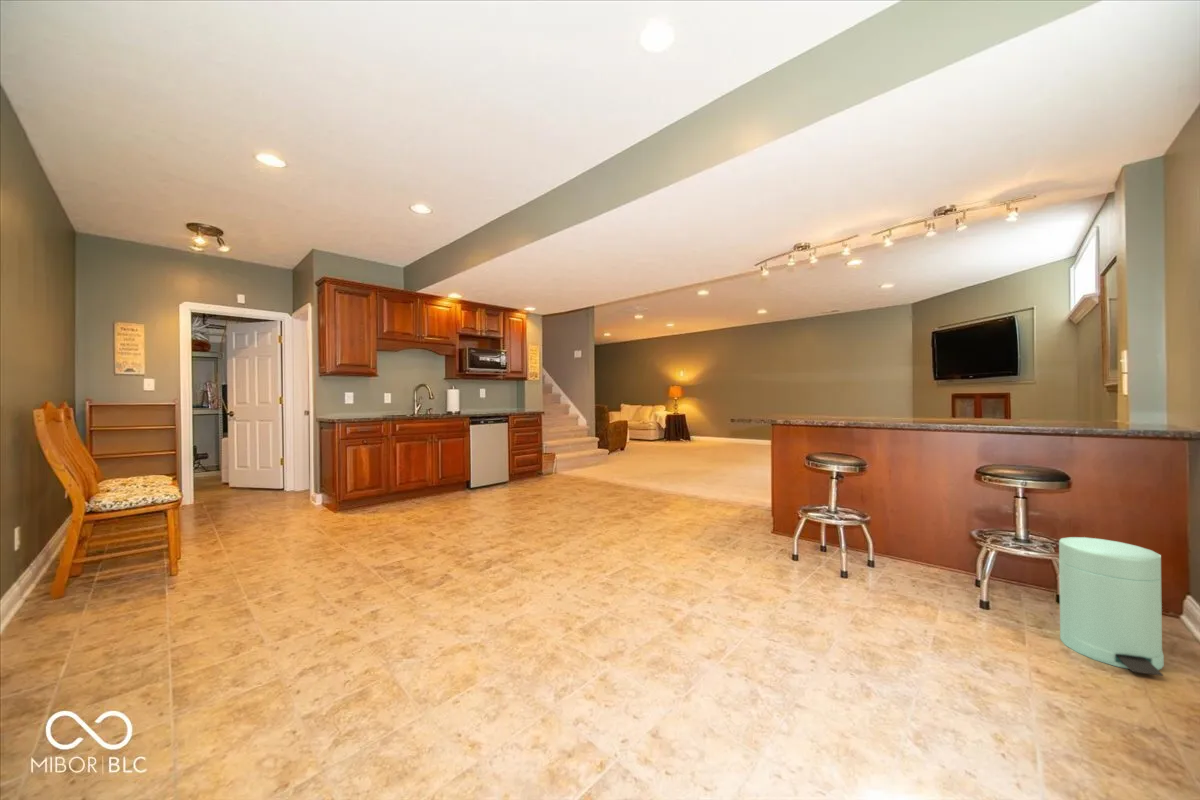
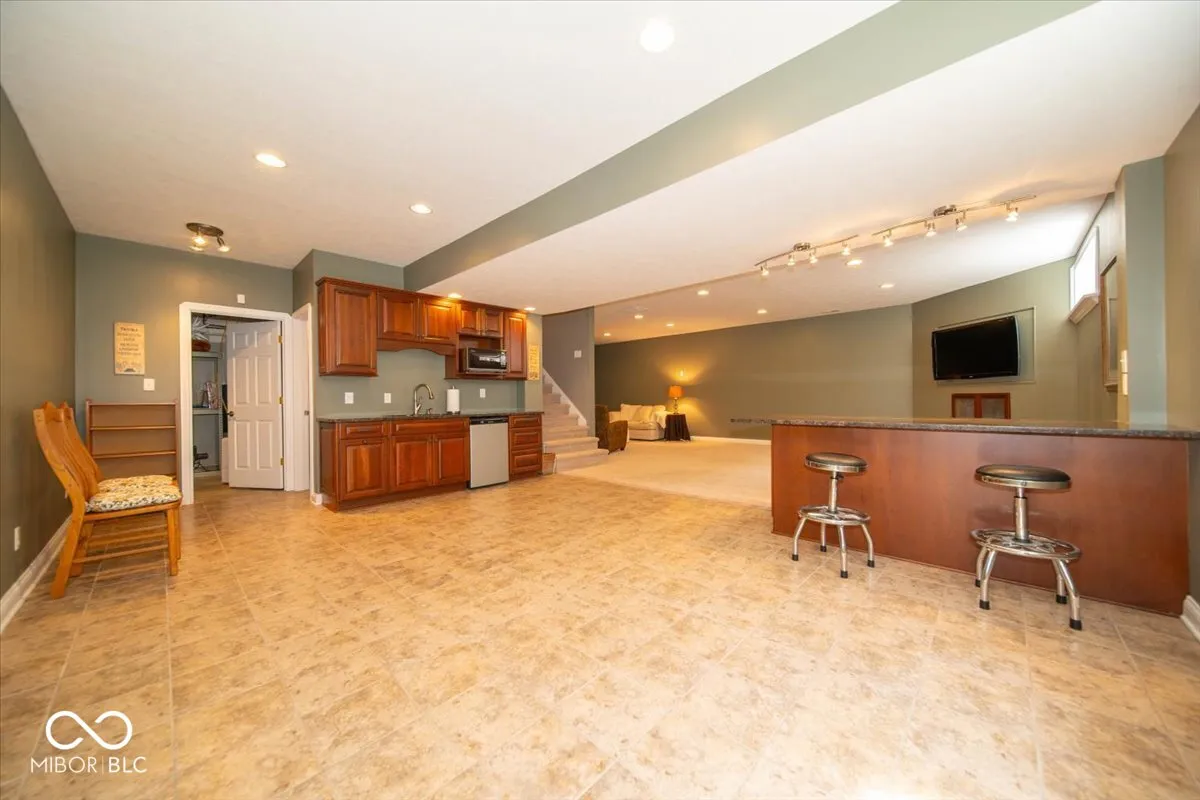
- trash can [1058,536,1165,677]
